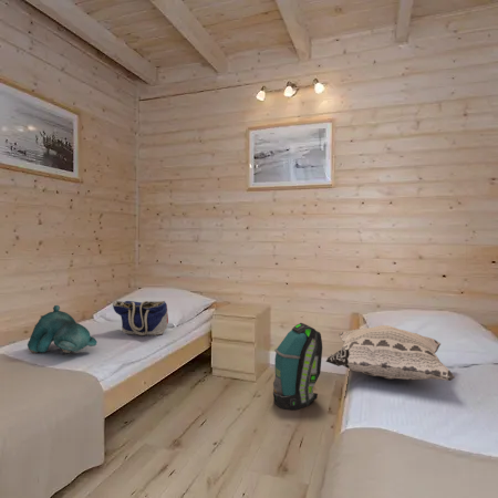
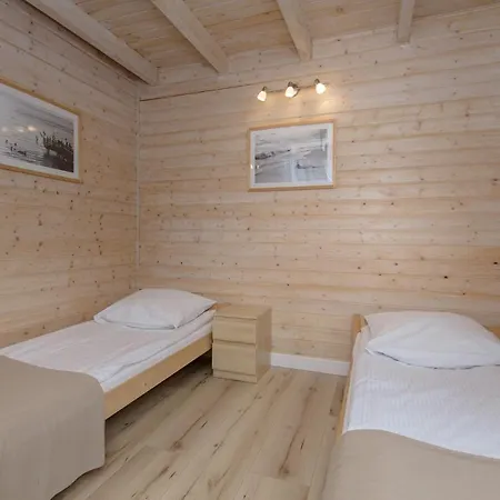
- backpack [272,322,323,411]
- teddy bear [27,304,98,354]
- decorative pillow [325,324,456,382]
- tote bag [112,300,169,336]
